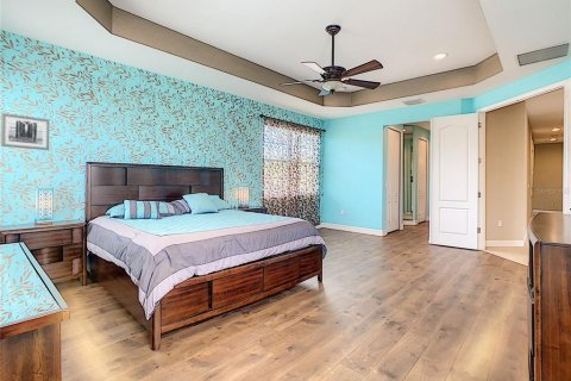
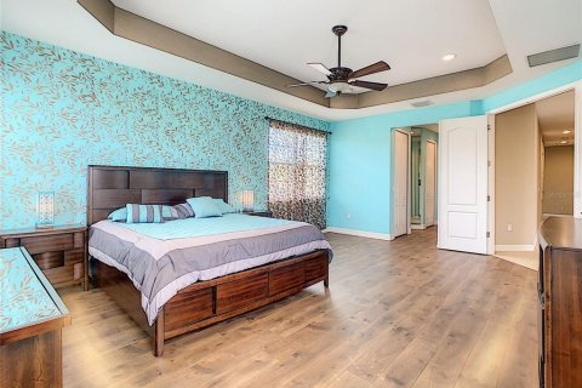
- wall art [0,112,50,151]
